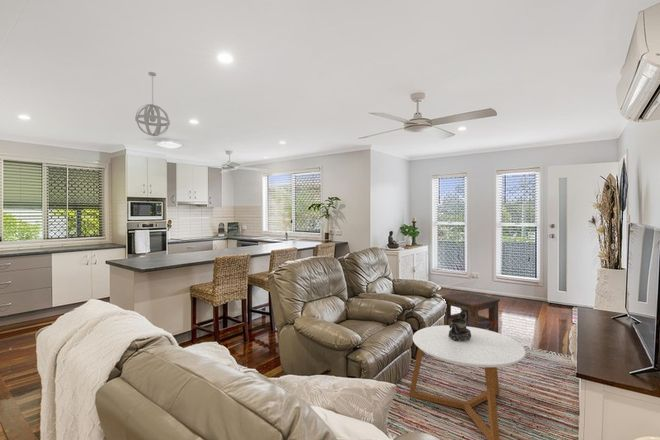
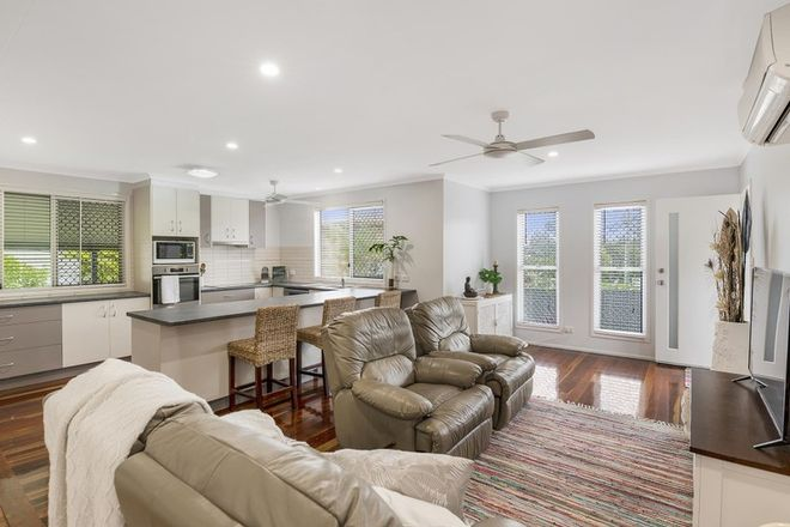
- coffee table [408,325,527,440]
- decorative bowl [448,307,471,341]
- pendant light [134,71,171,137]
- side table [439,291,501,333]
